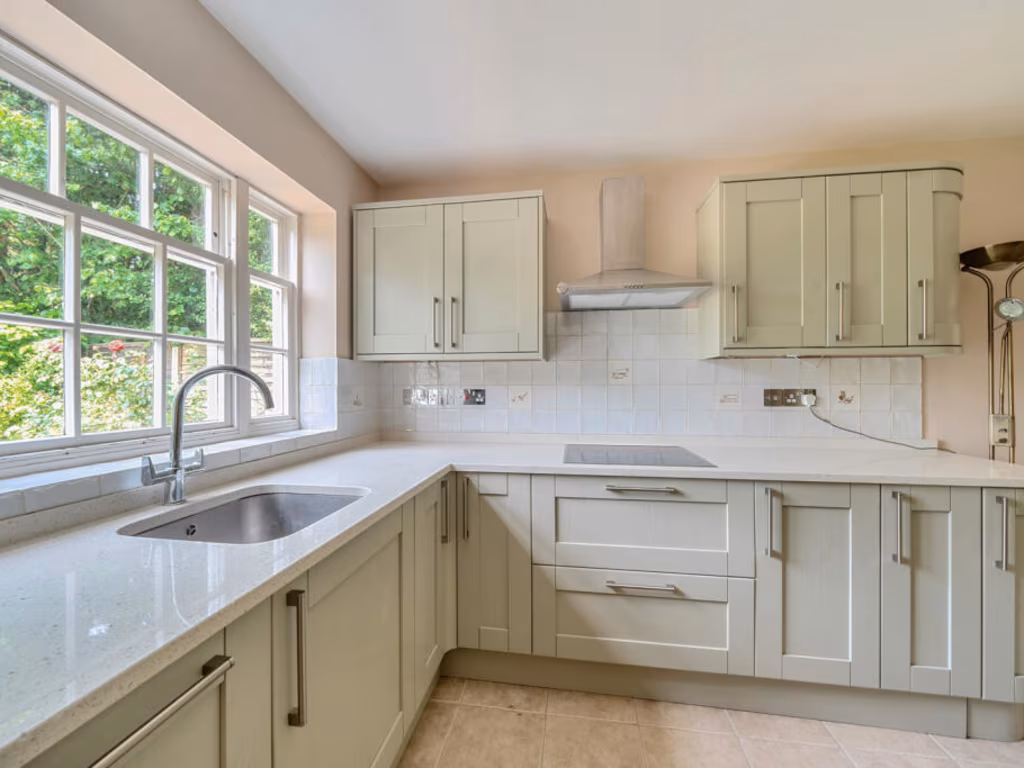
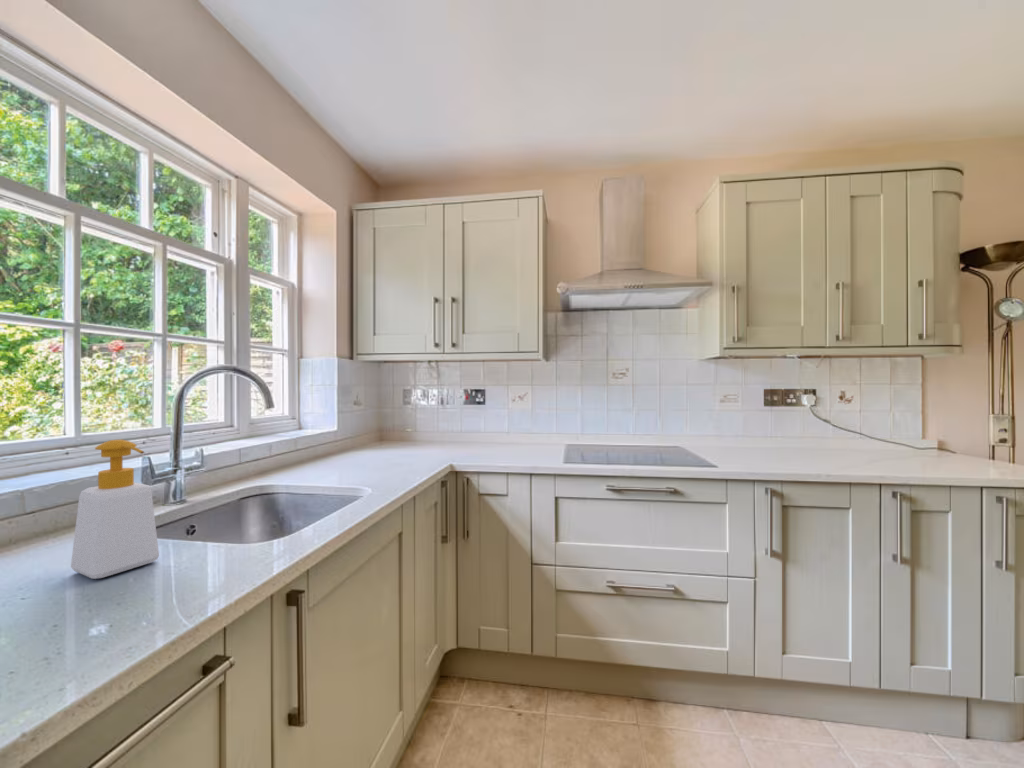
+ soap bottle [70,439,160,580]
